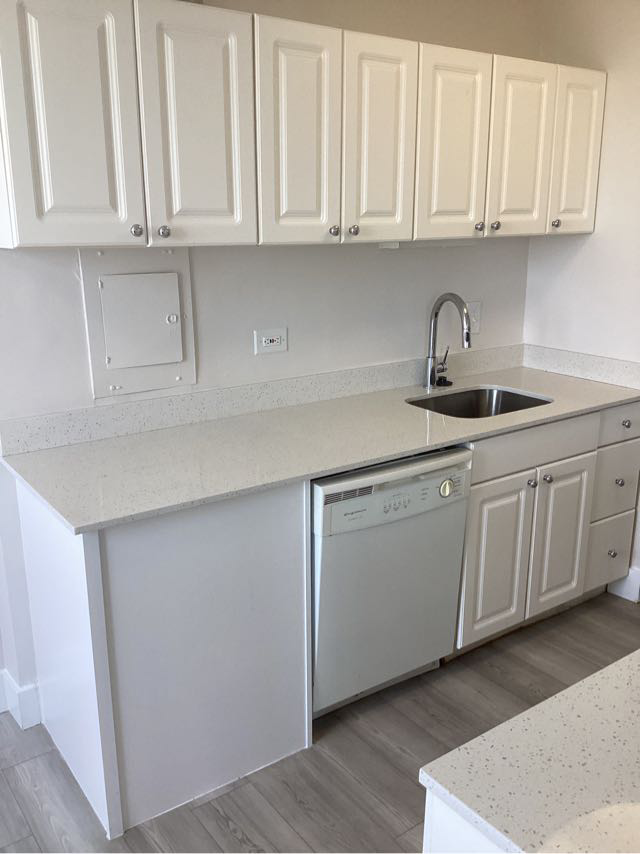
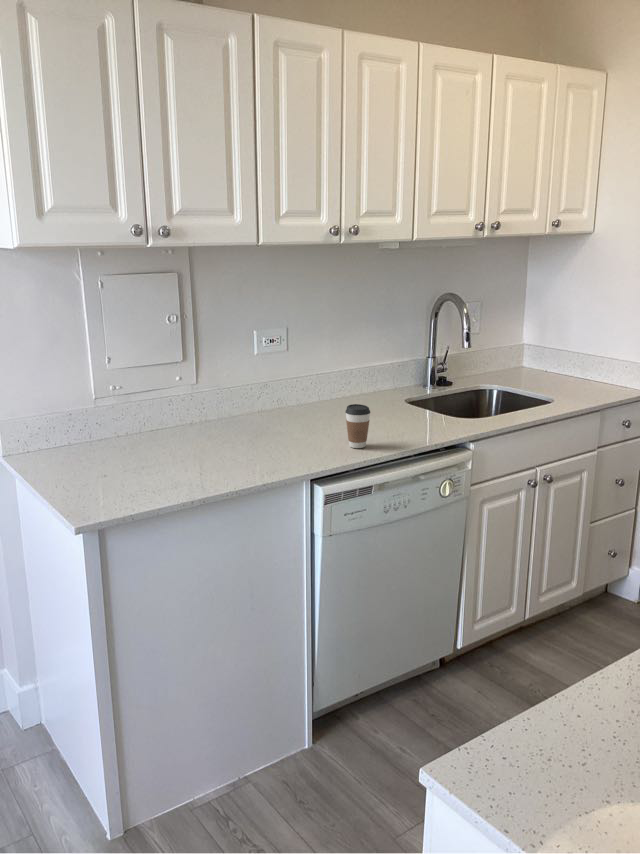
+ coffee cup [344,403,371,449]
